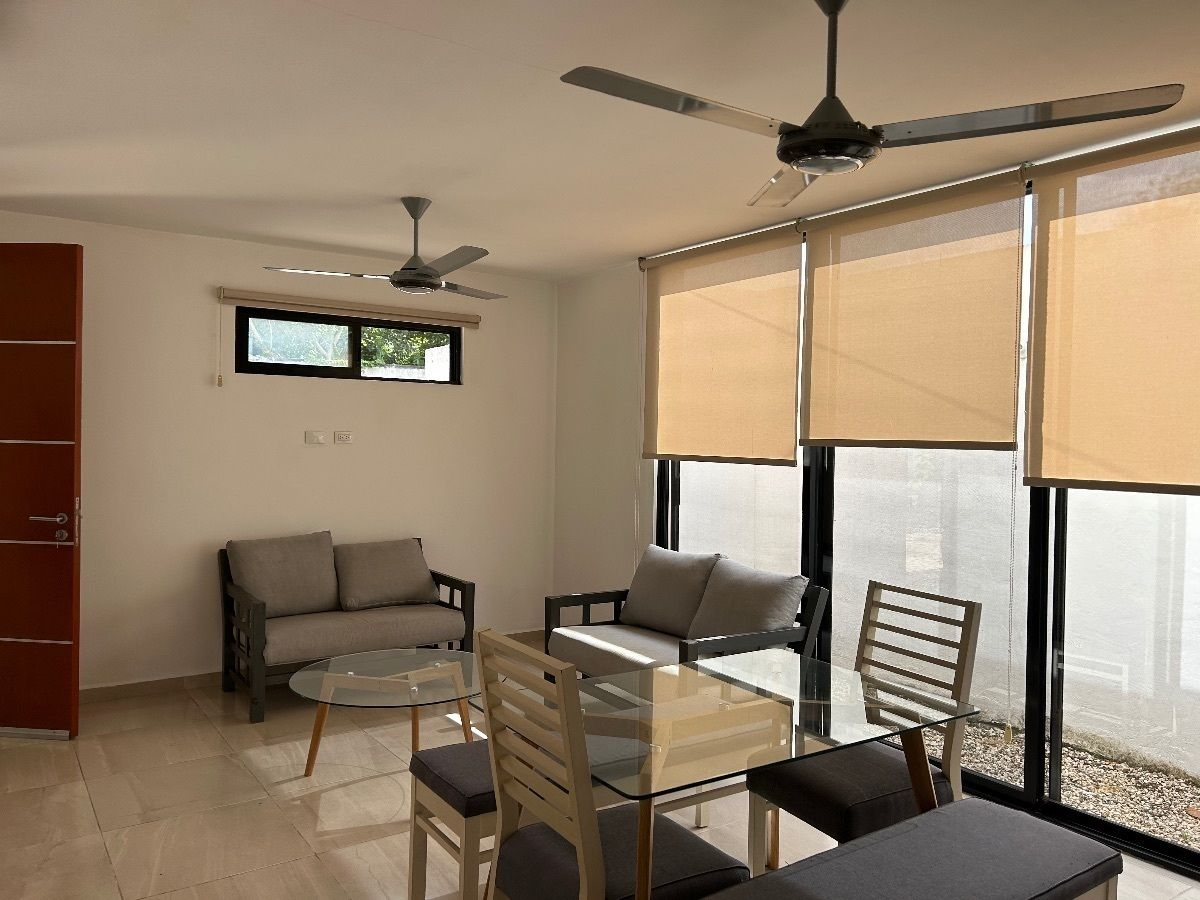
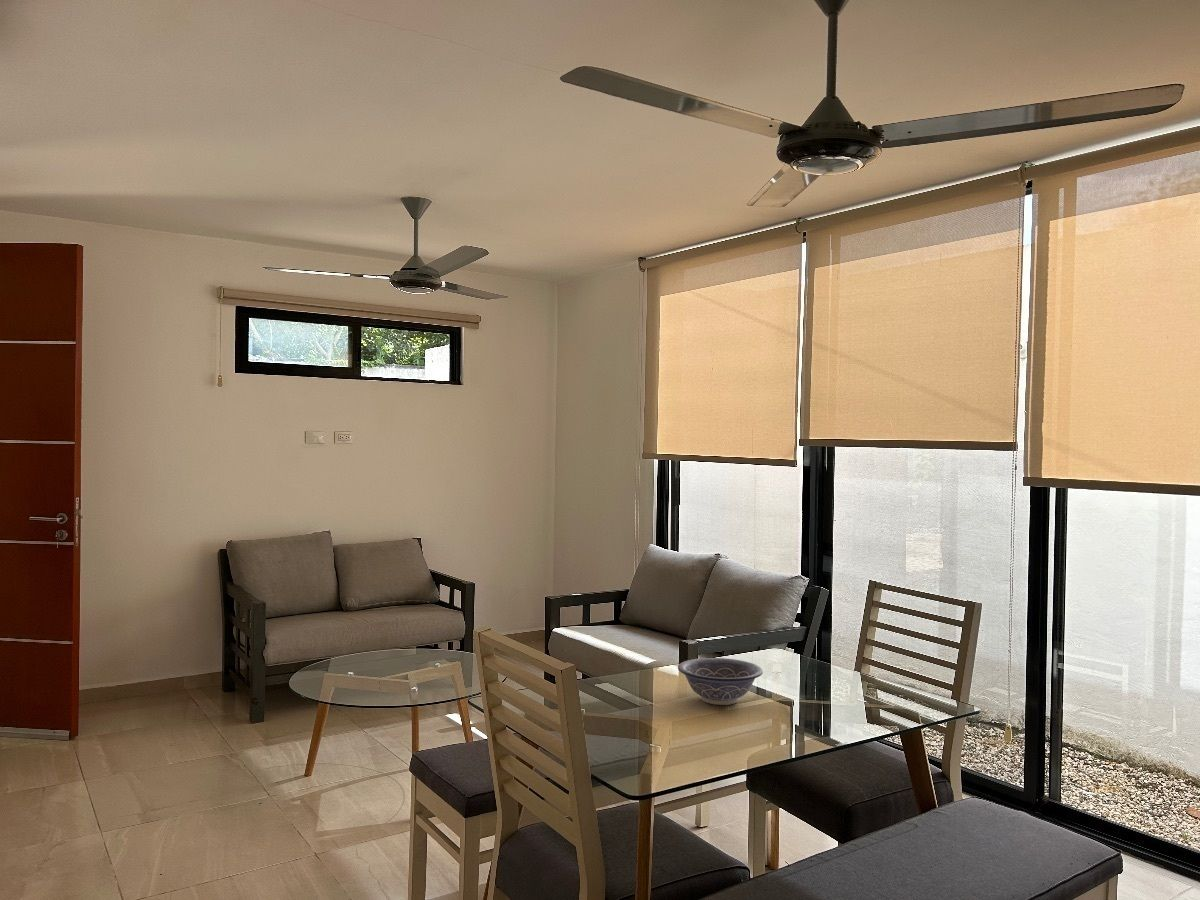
+ decorative bowl [677,657,764,706]
